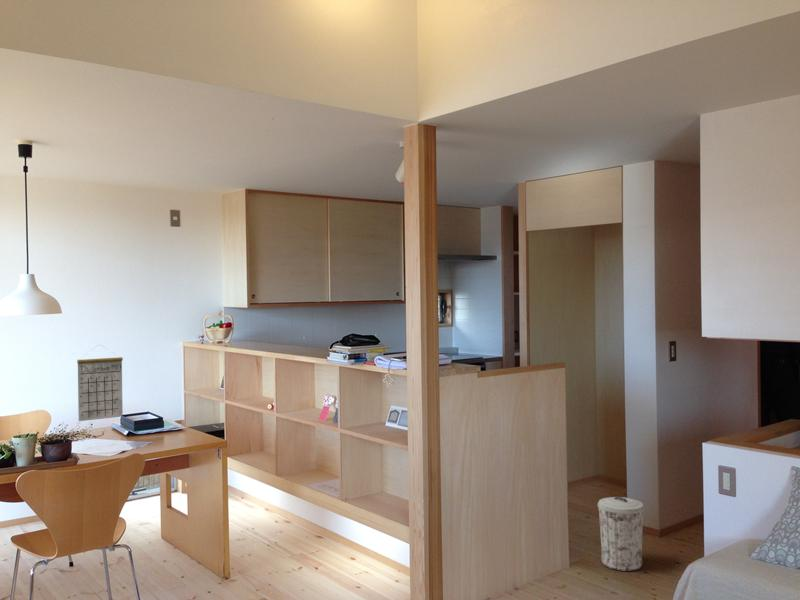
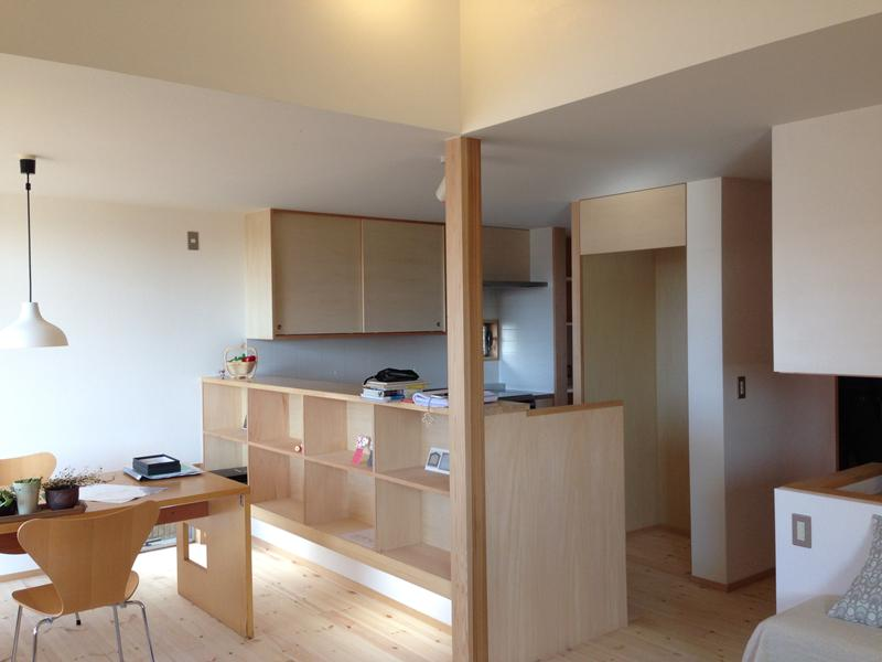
- calendar [76,344,124,422]
- trash can [597,496,645,572]
